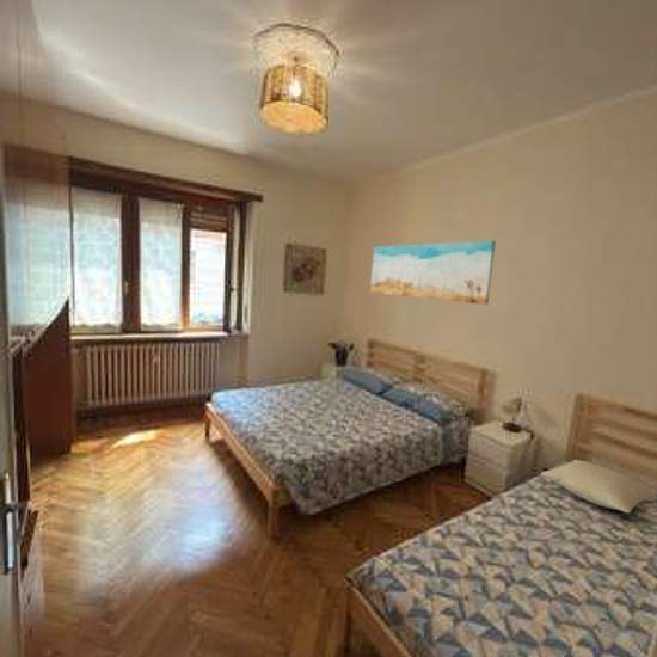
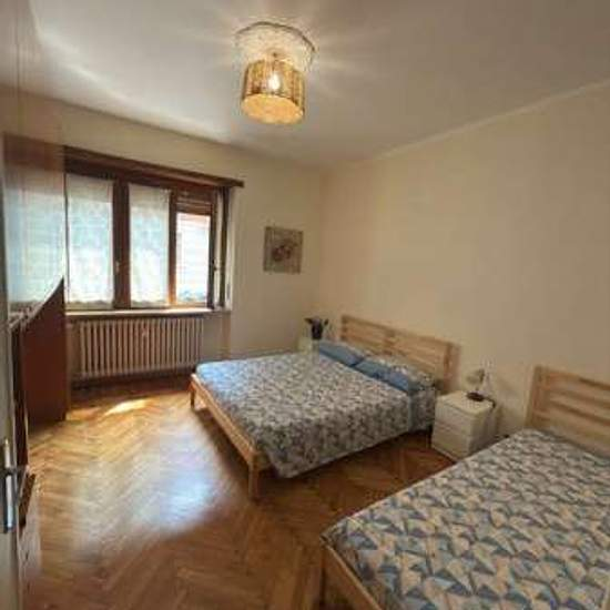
- pillow [540,459,657,515]
- wall art [369,239,497,306]
